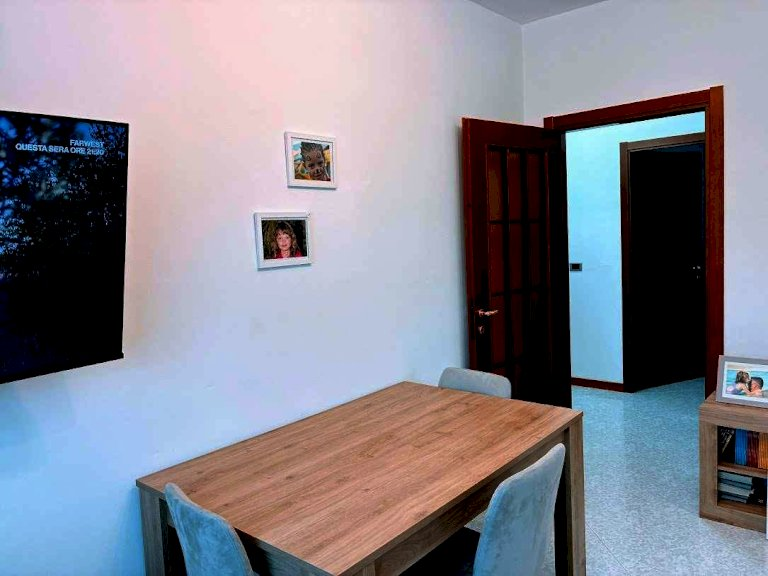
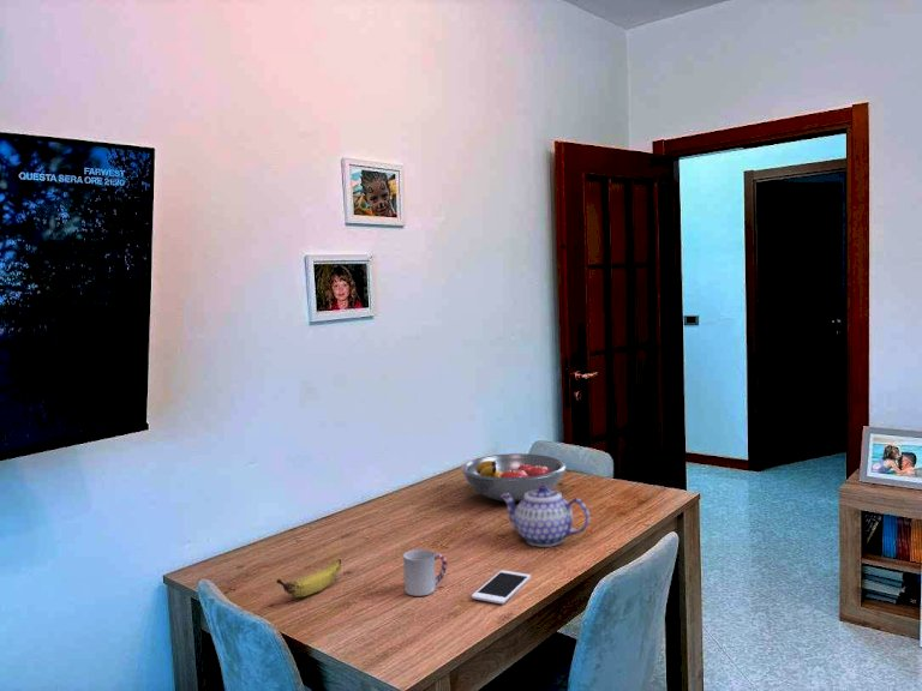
+ teapot [501,485,591,548]
+ banana [276,558,342,599]
+ cell phone [471,569,532,605]
+ cup [402,548,448,597]
+ fruit bowl [460,452,568,503]
